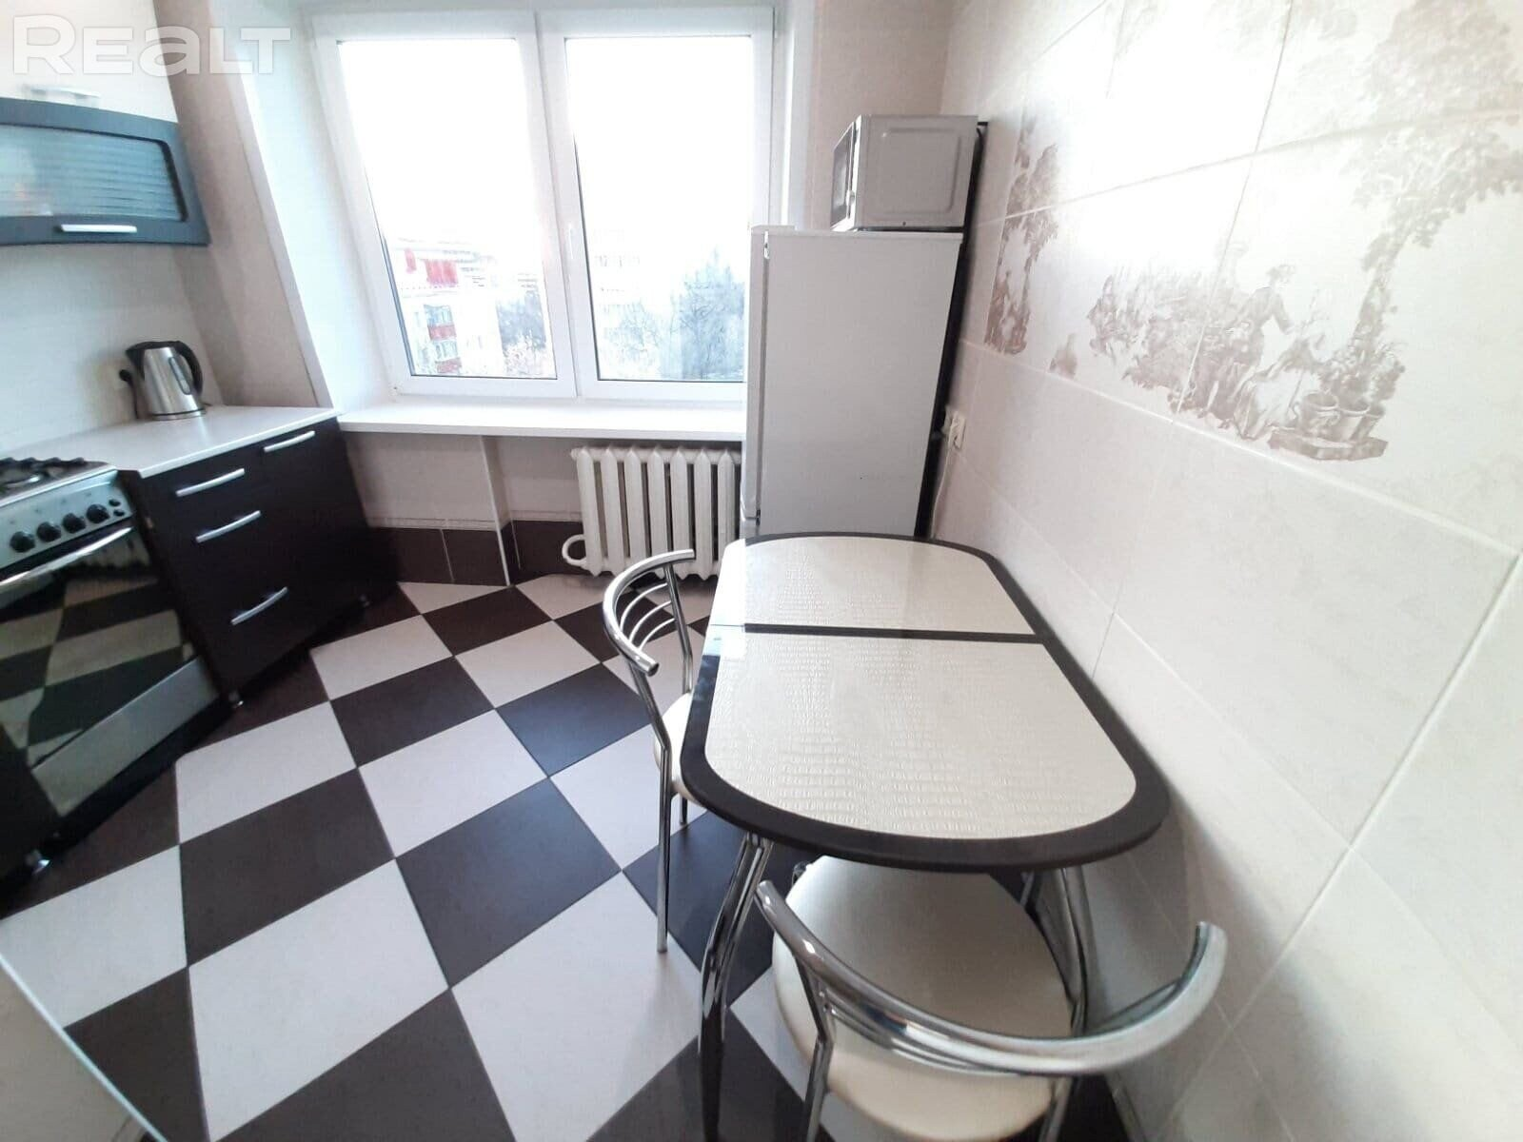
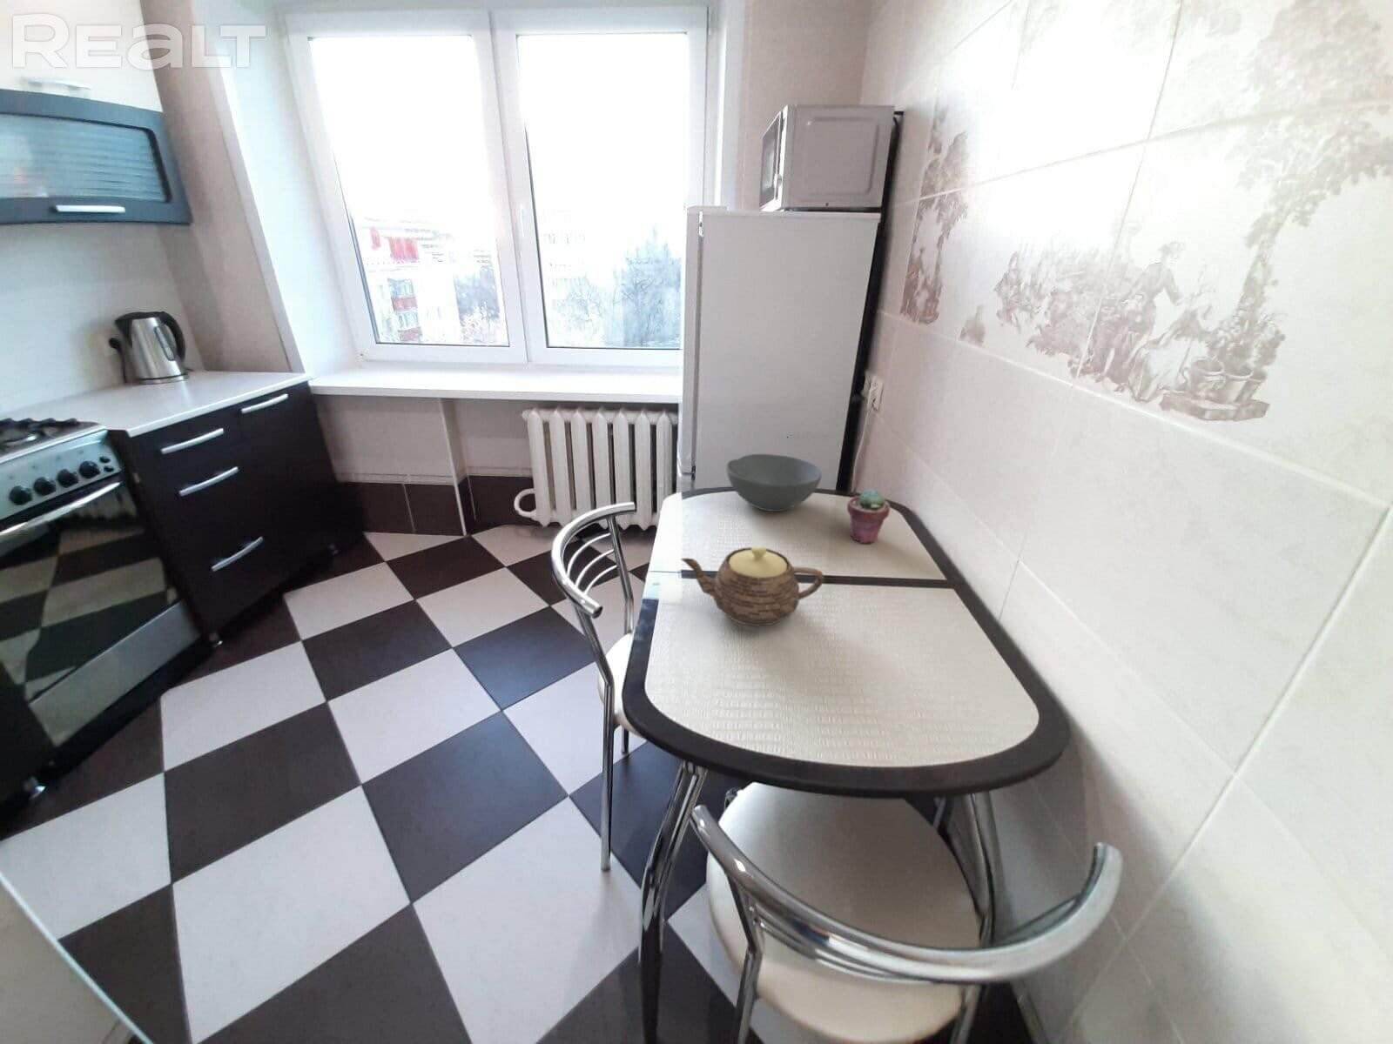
+ bowl [725,453,823,512]
+ teapot [680,545,825,627]
+ potted succulent [847,488,891,544]
